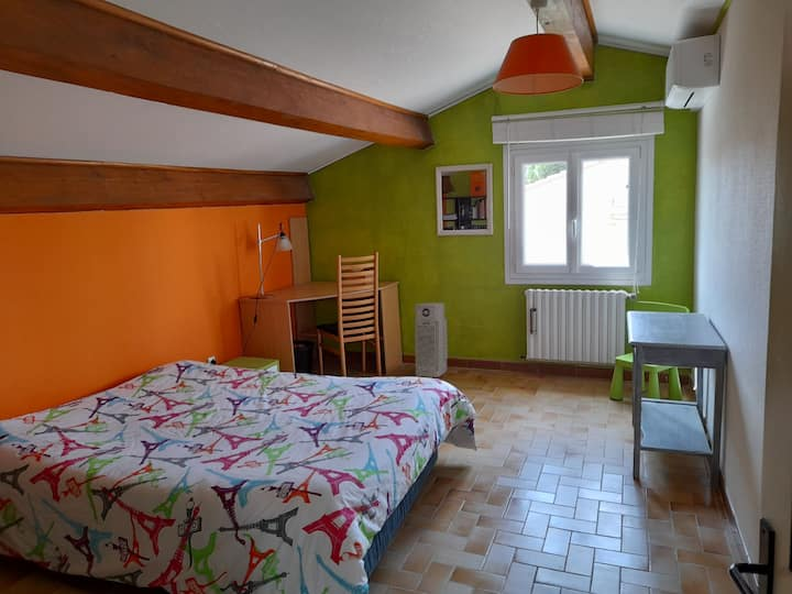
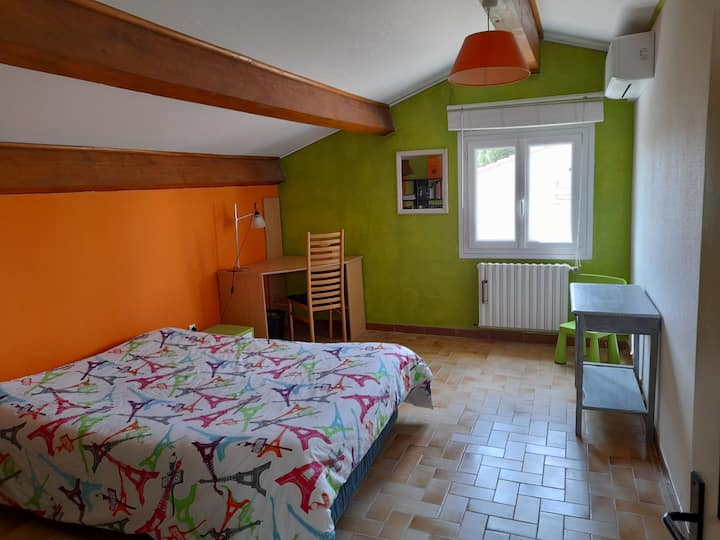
- air purifier [414,301,449,378]
